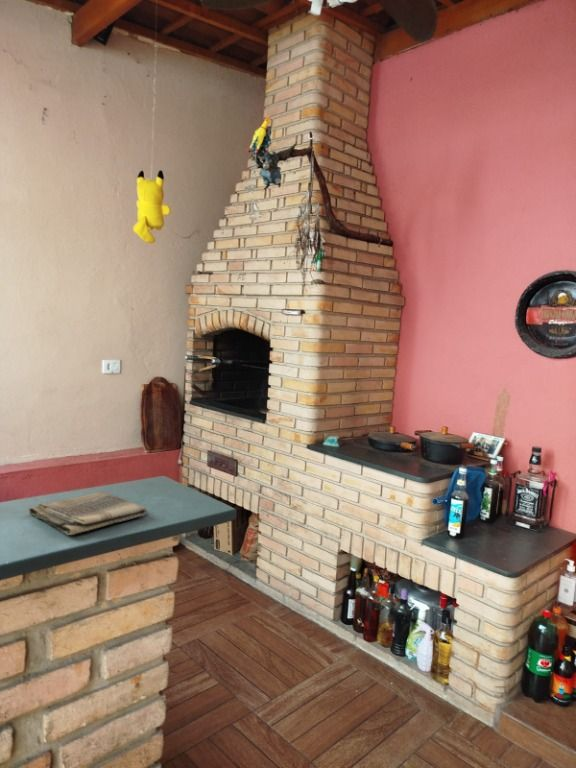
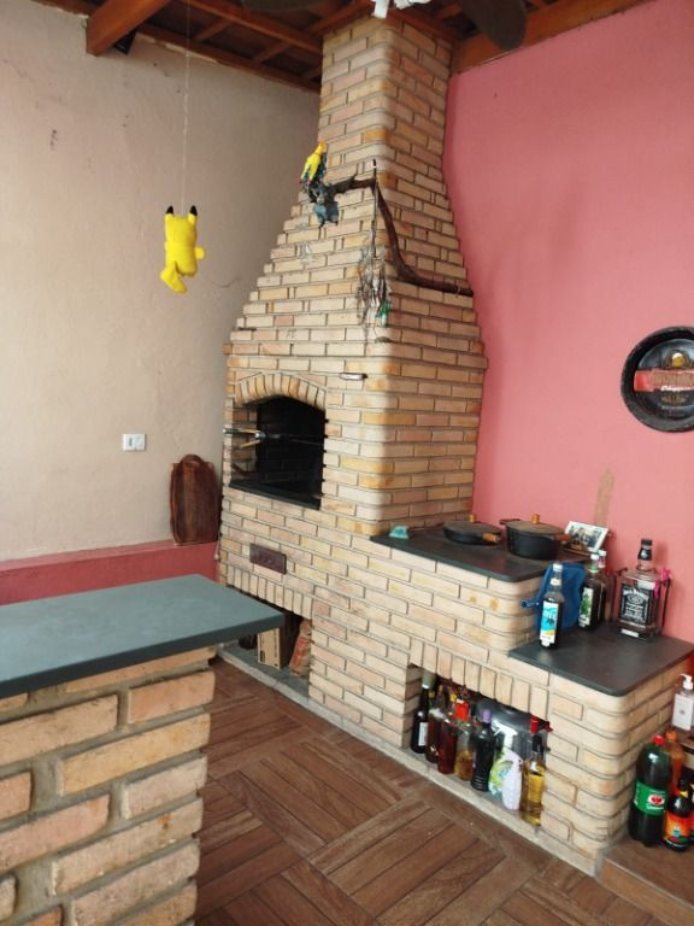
- dish towel [28,490,148,536]
